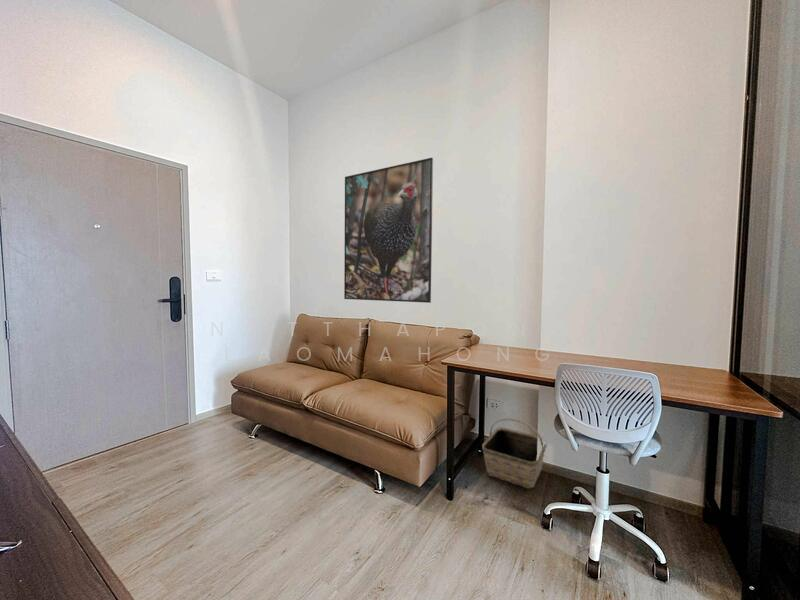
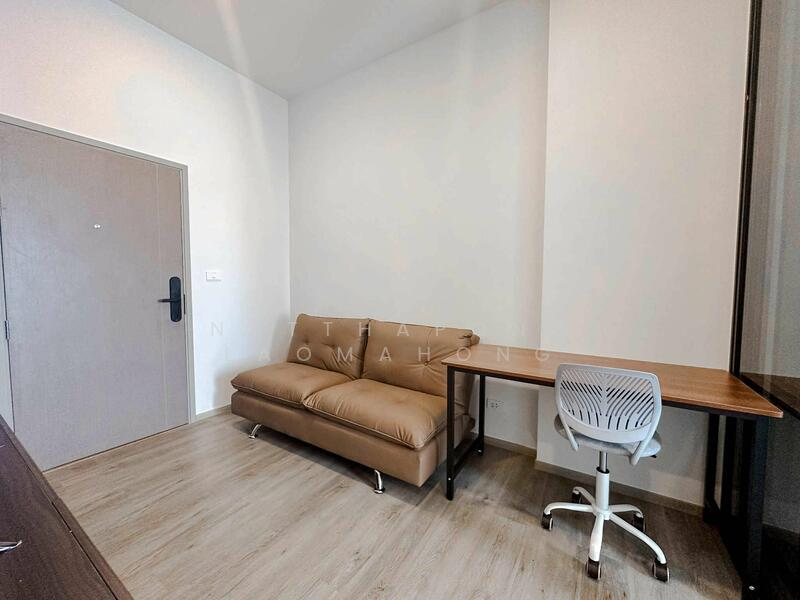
- basket [481,417,548,490]
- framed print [343,157,434,304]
